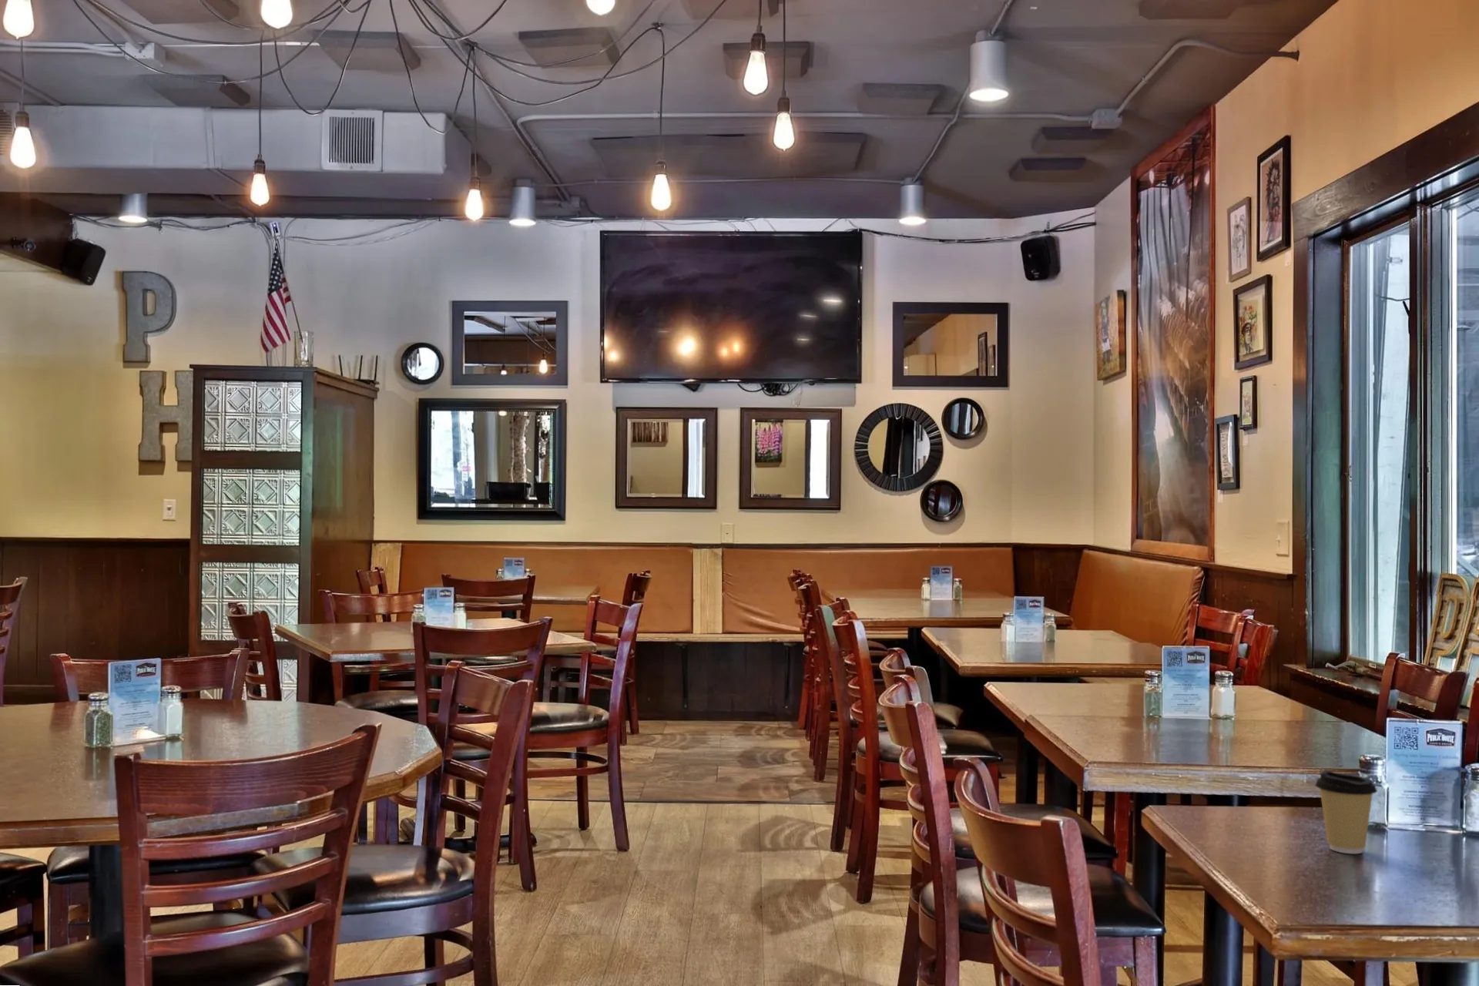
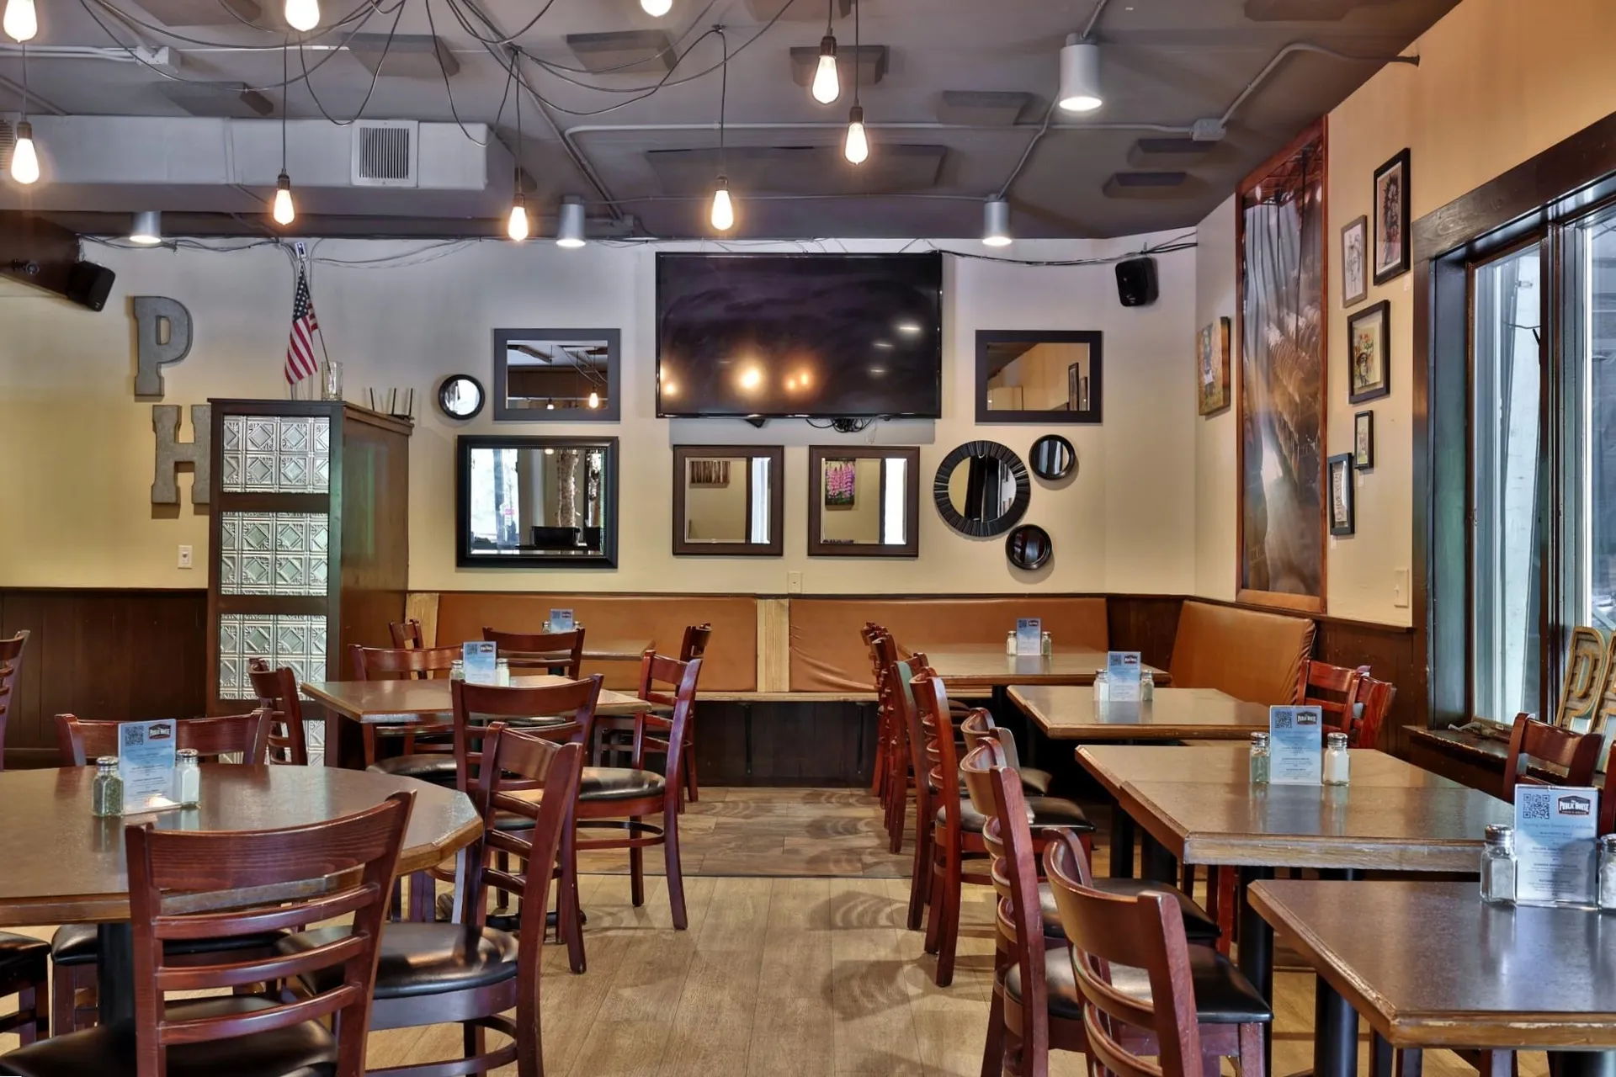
- coffee cup [1314,770,1378,854]
